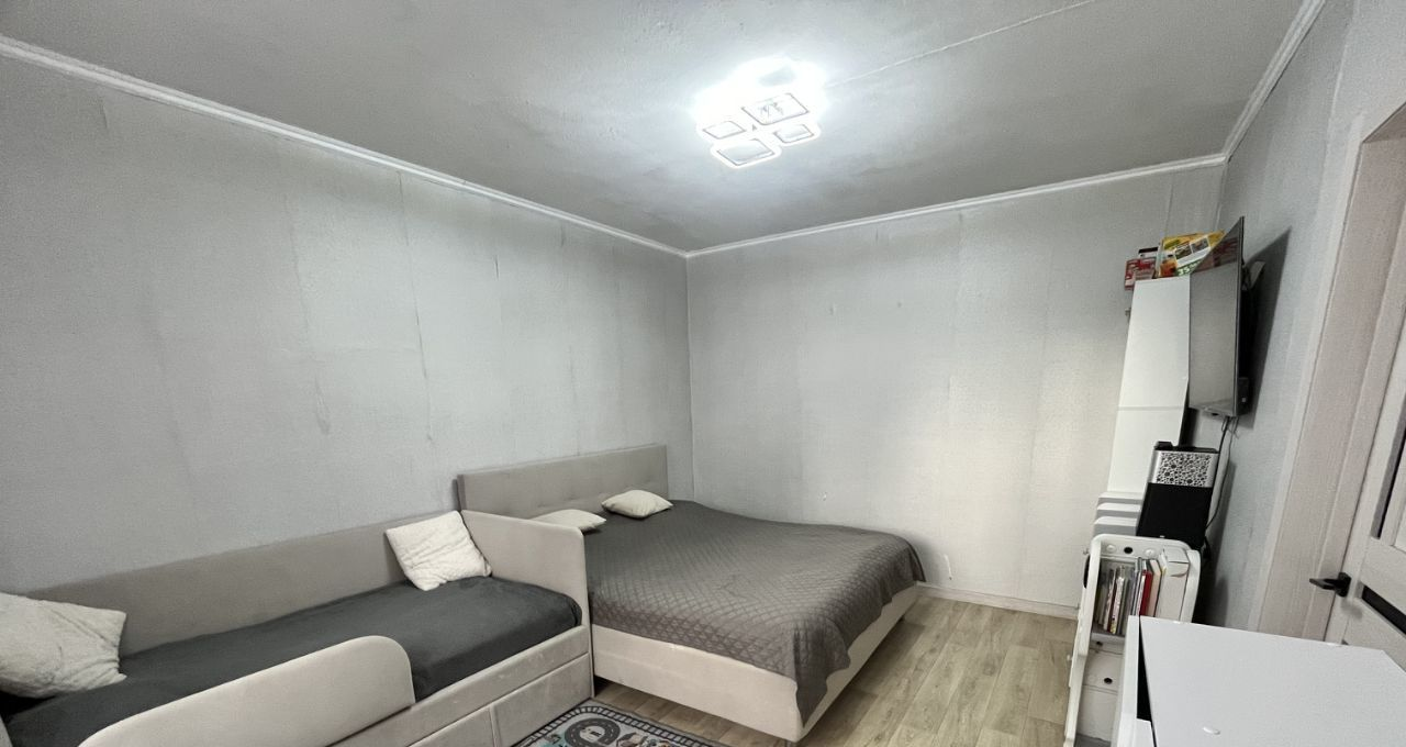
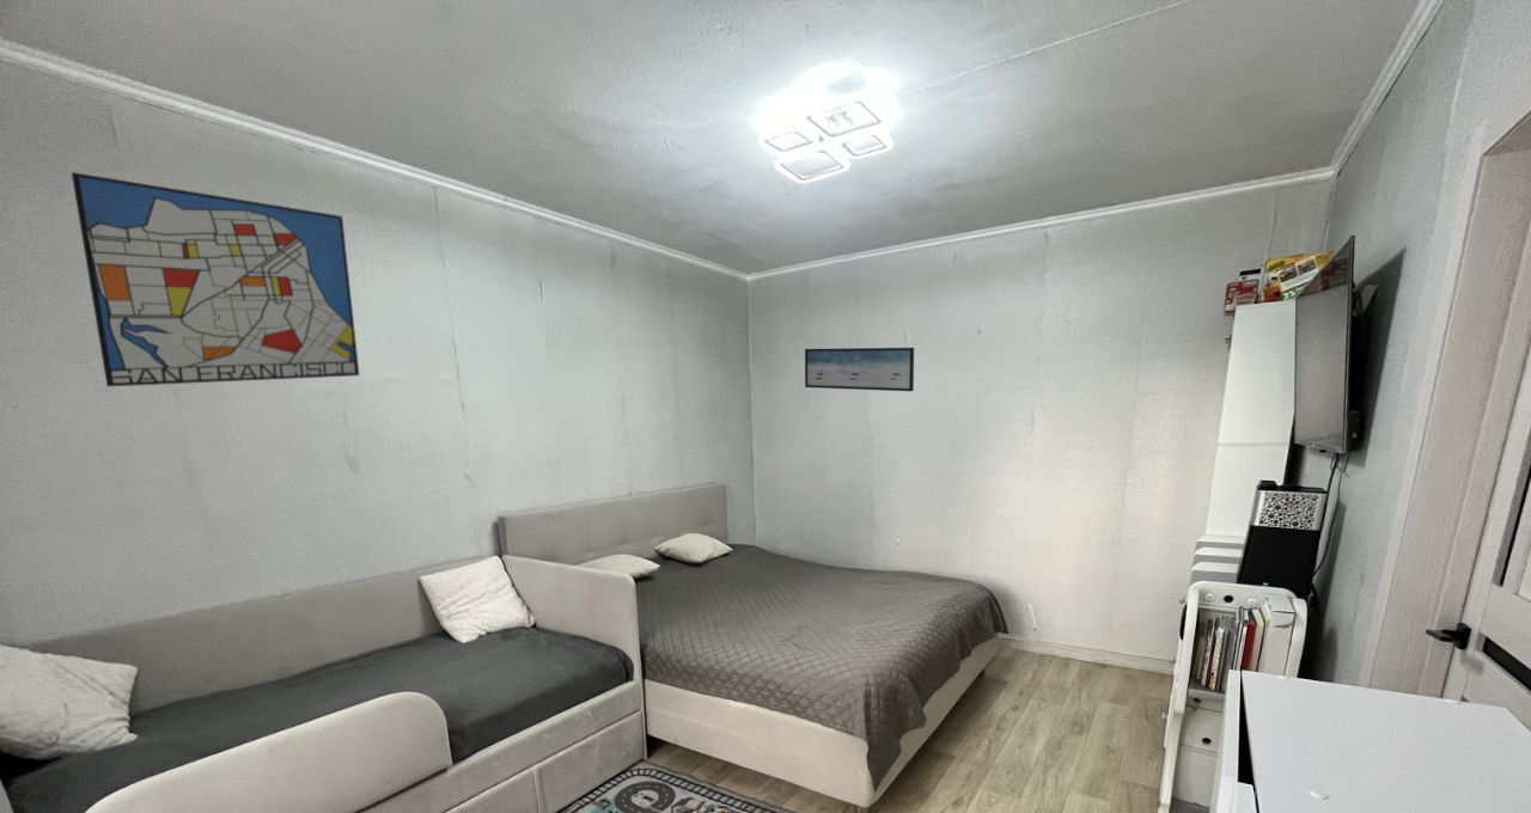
+ wall art [804,347,915,392]
+ wall art [71,171,360,387]
